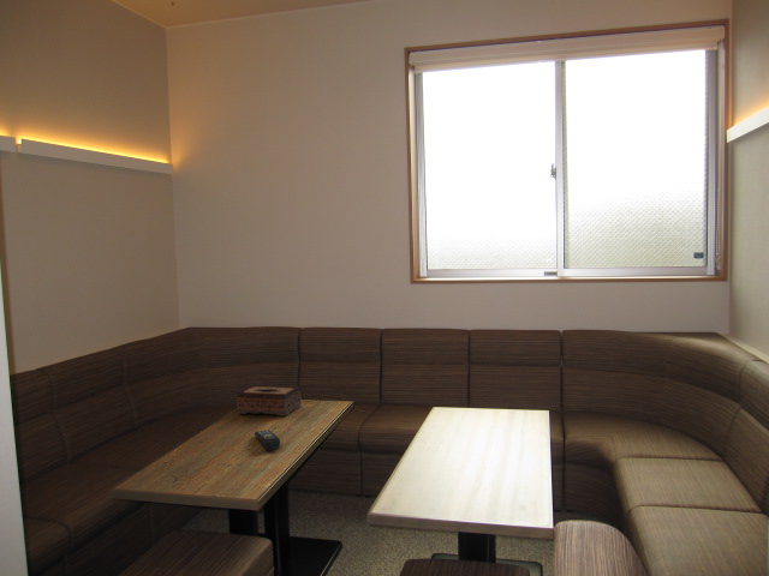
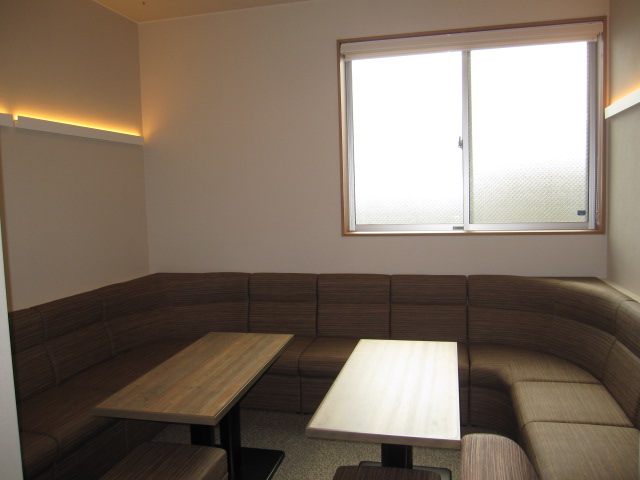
- tissue box [236,384,303,418]
- remote control [254,430,281,452]
